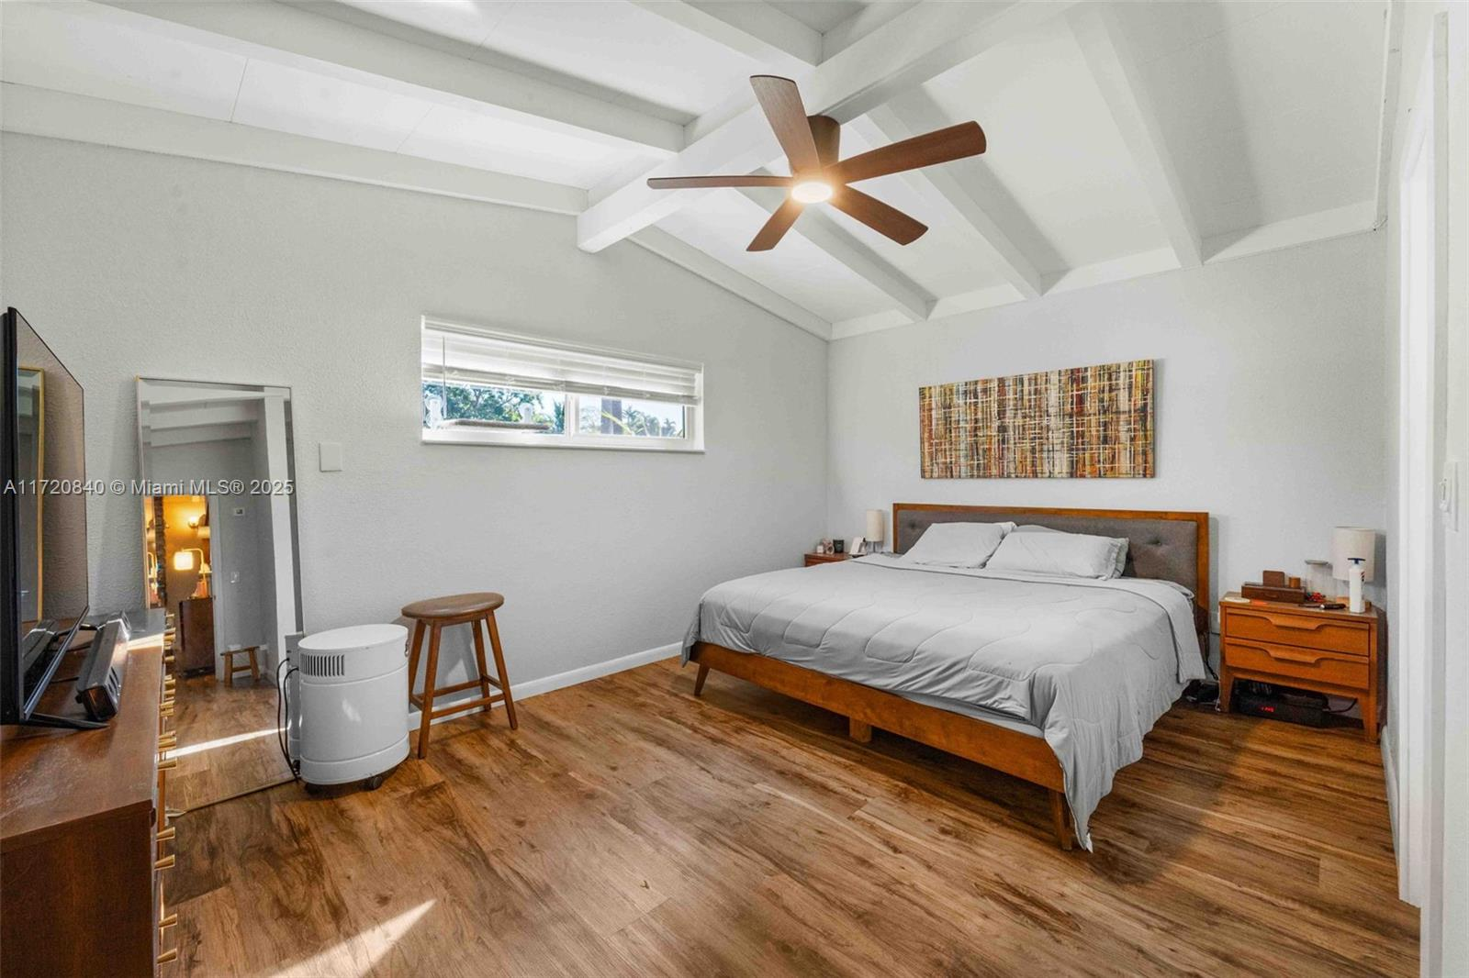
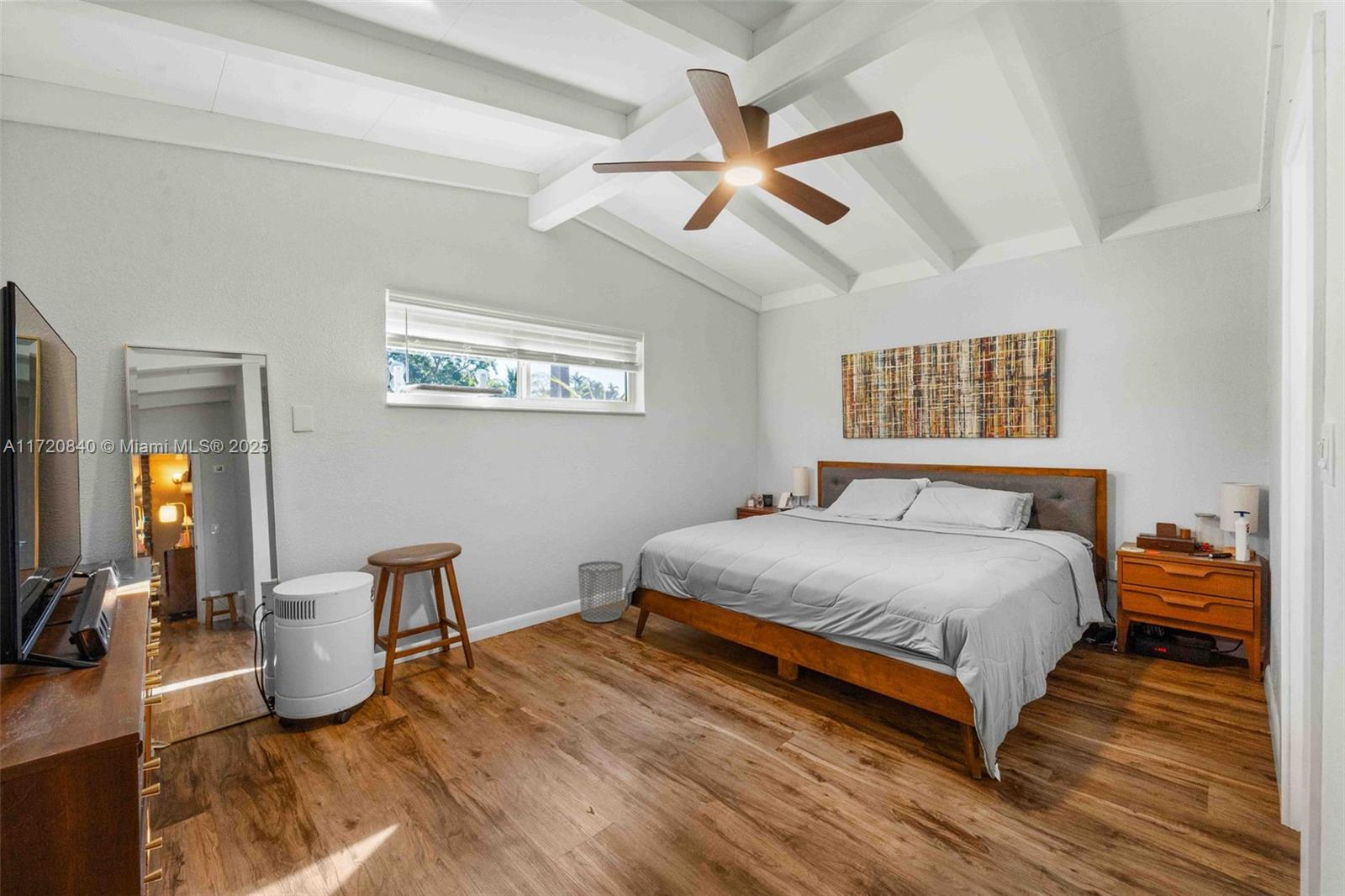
+ waste bin [578,560,624,624]
